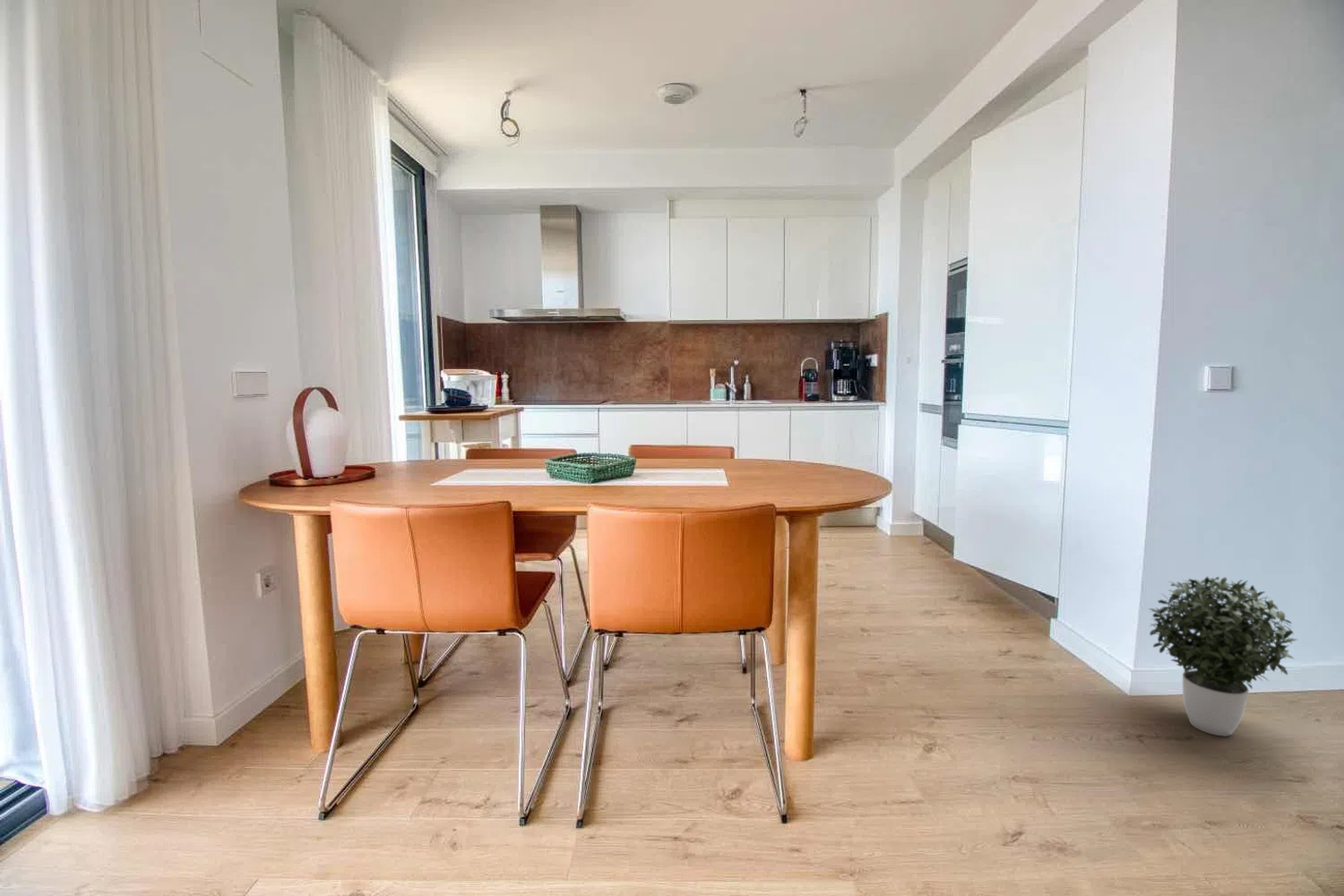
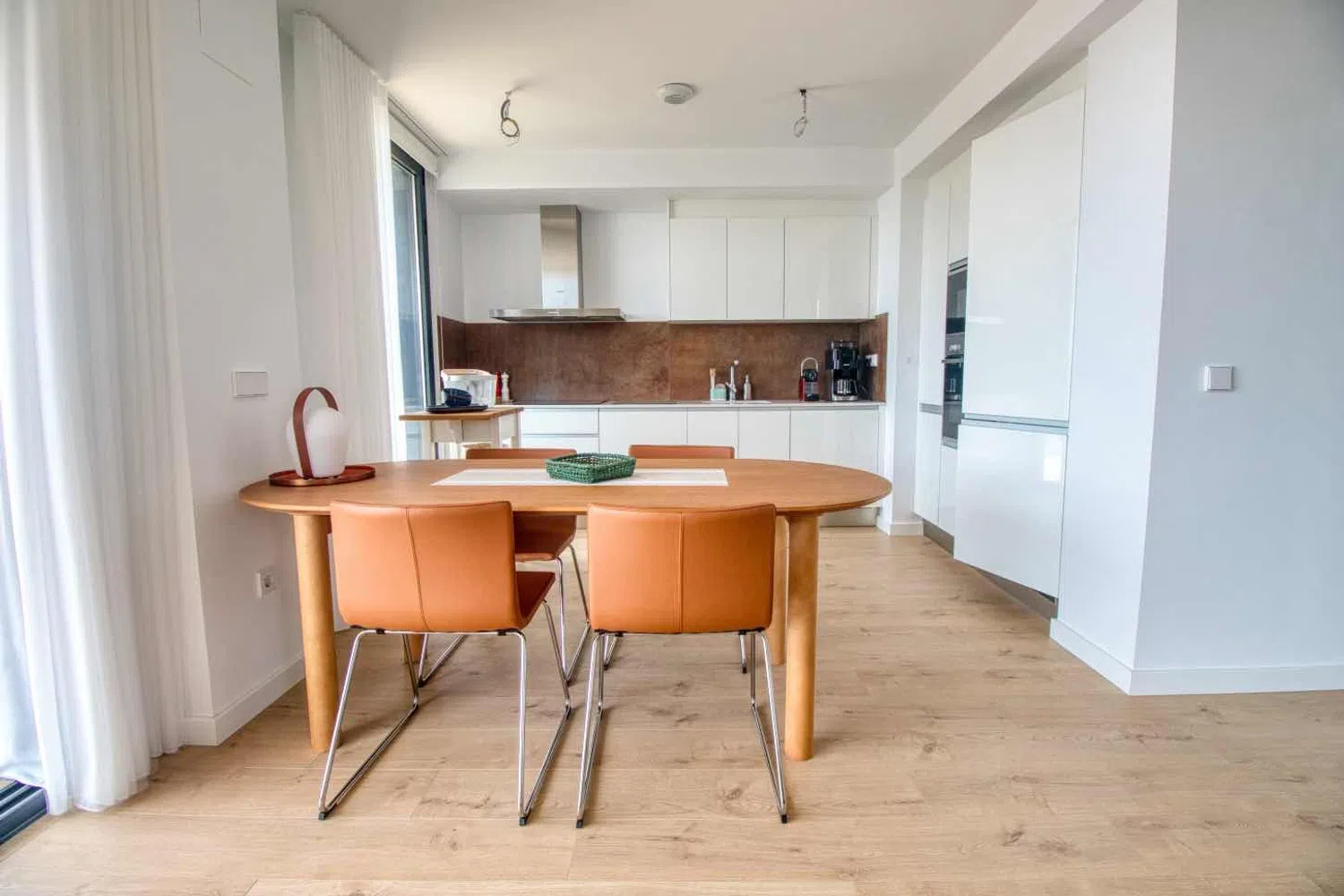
- potted plant [1148,575,1298,737]
